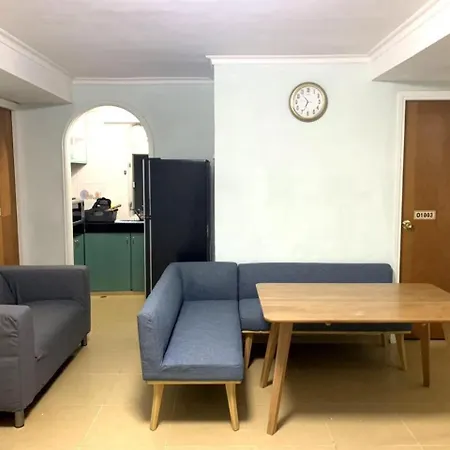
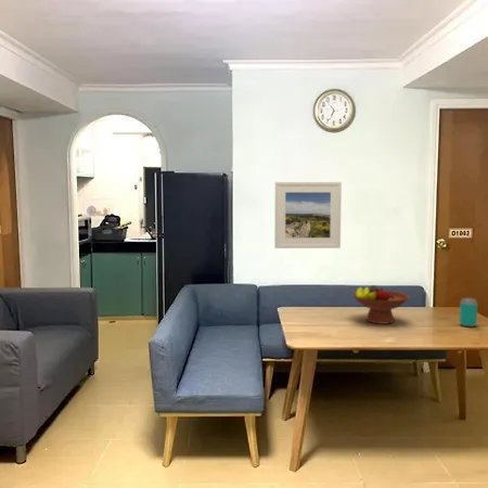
+ beverage can [459,297,478,329]
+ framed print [273,181,343,249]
+ fruit bowl [351,284,411,325]
